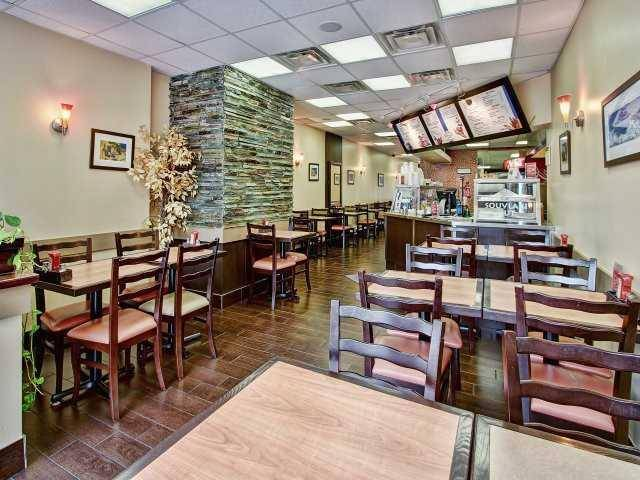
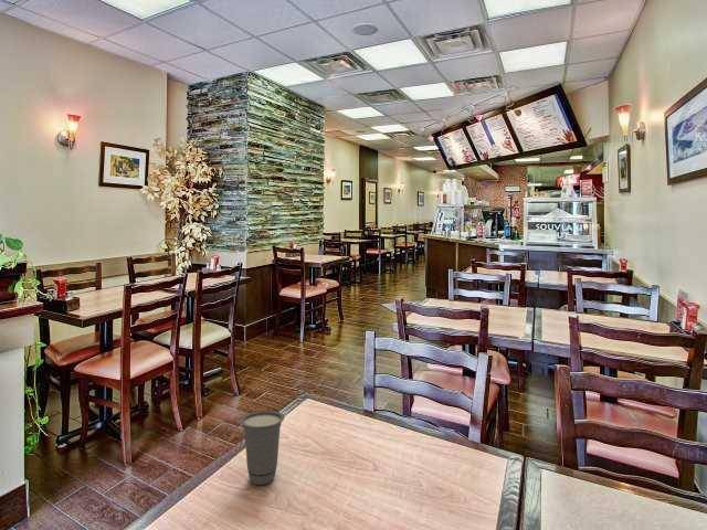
+ cup [239,410,285,486]
